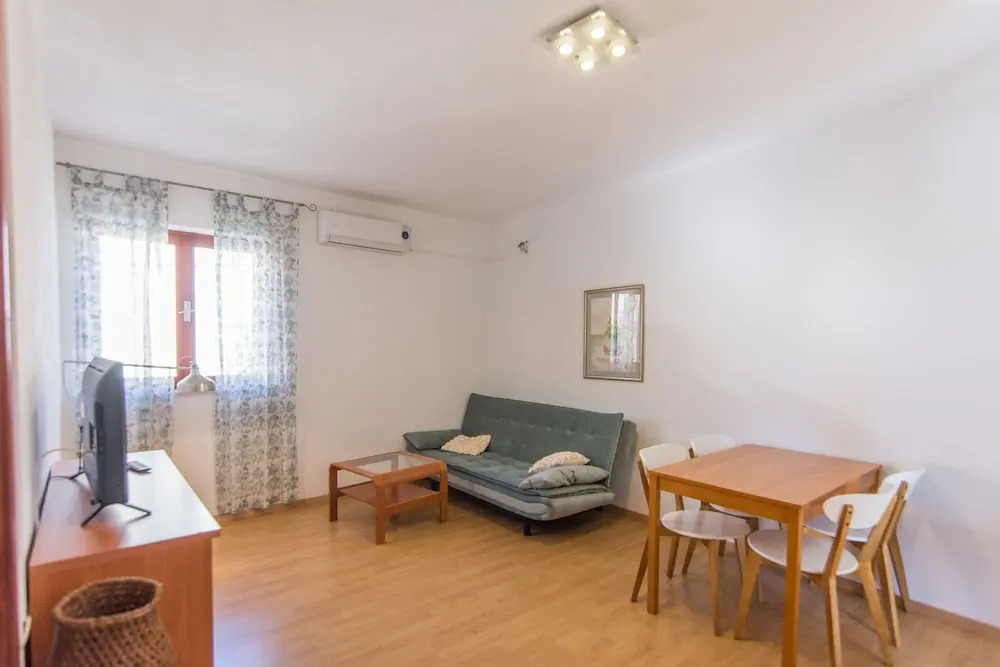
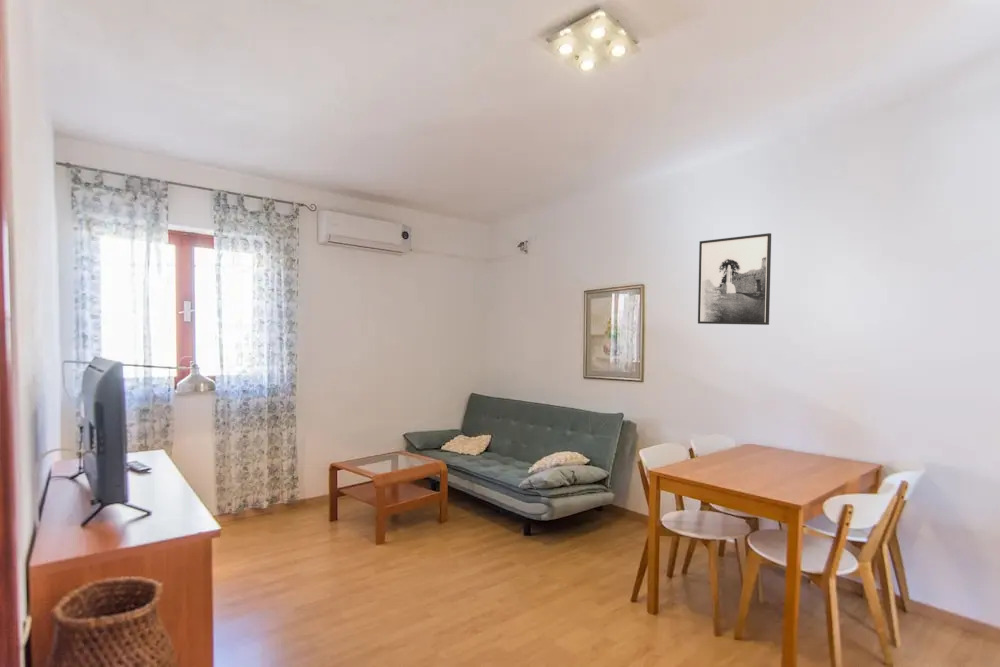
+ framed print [697,232,772,326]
